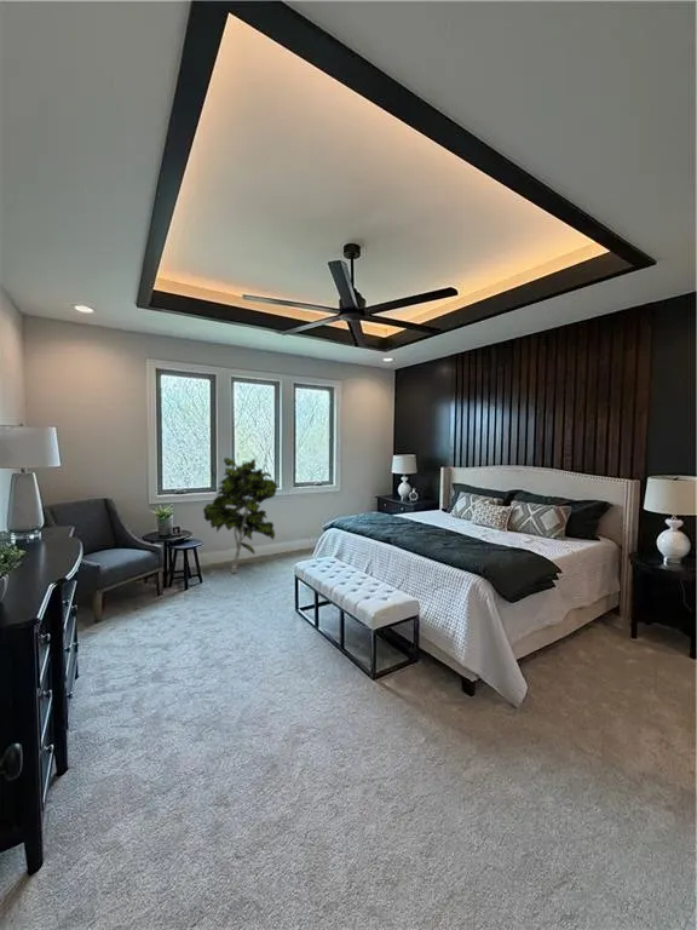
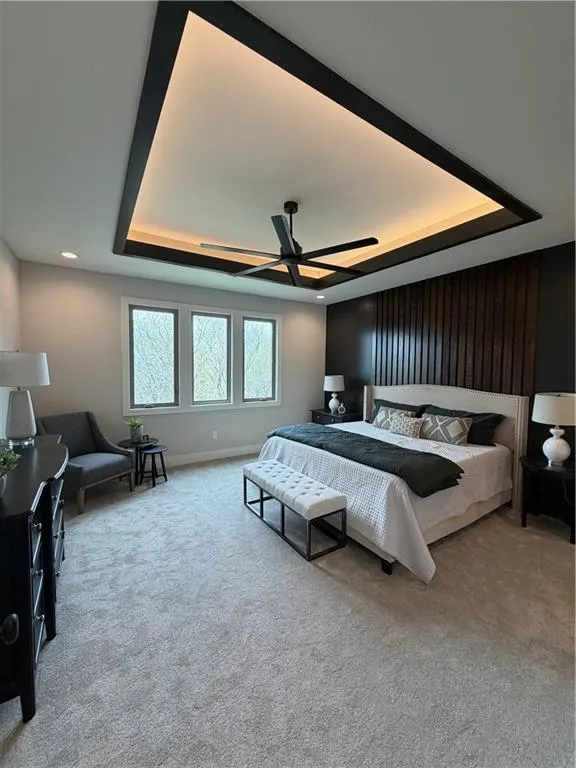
- indoor plant [202,457,278,575]
